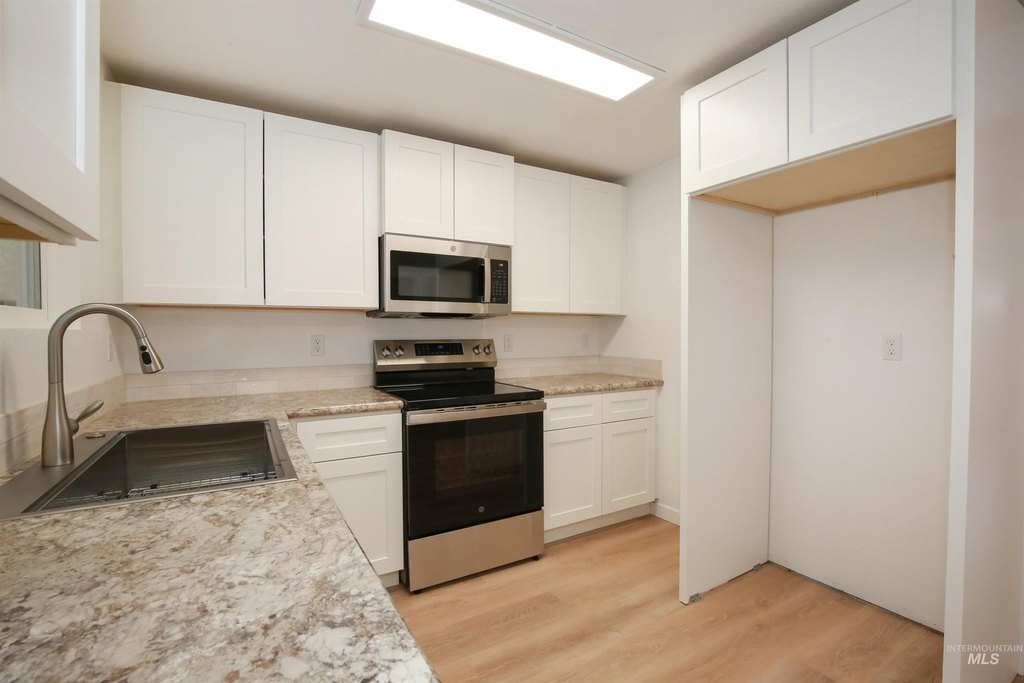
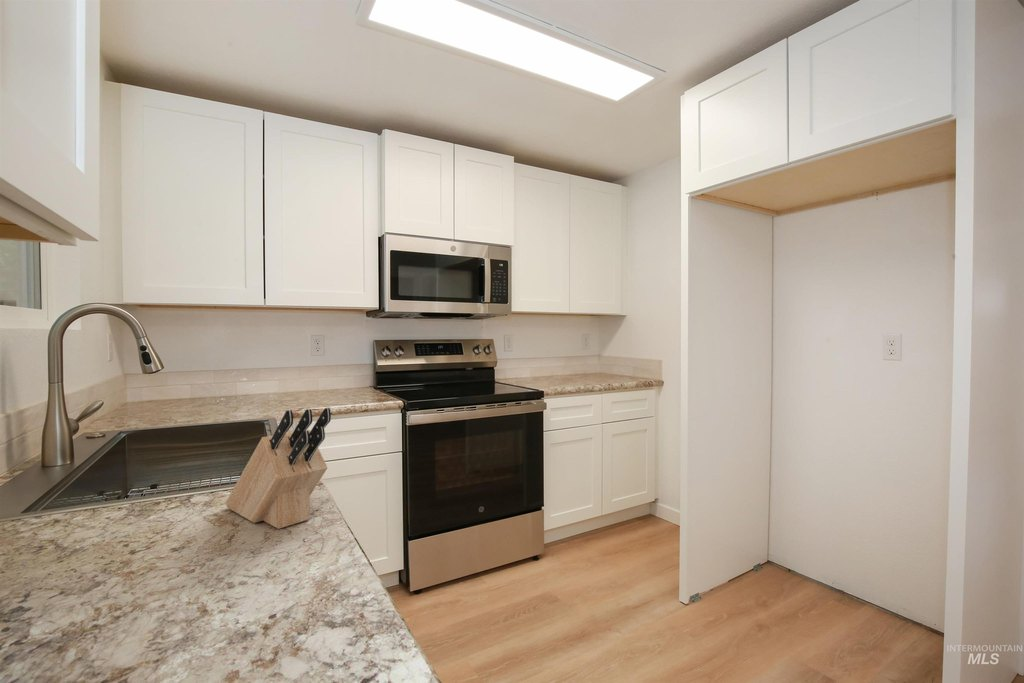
+ knife block [225,407,332,530]
